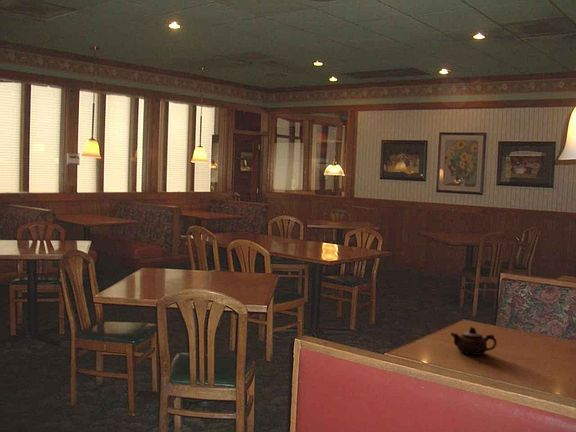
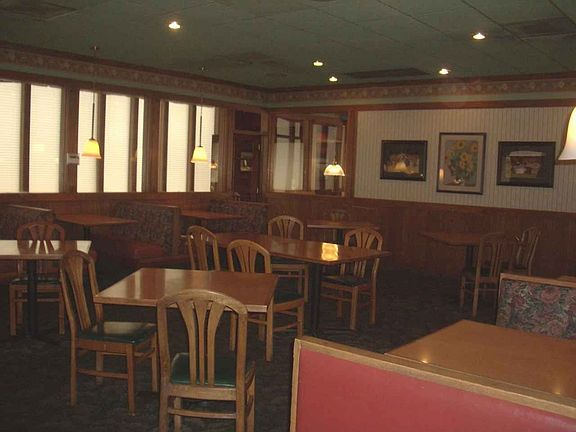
- teapot [450,326,498,356]
